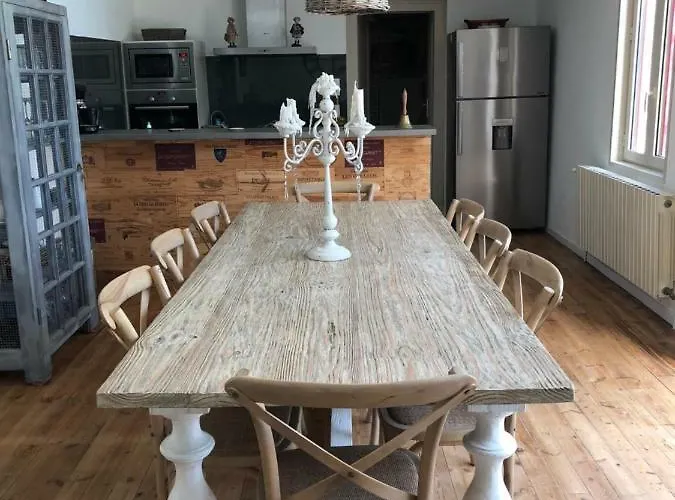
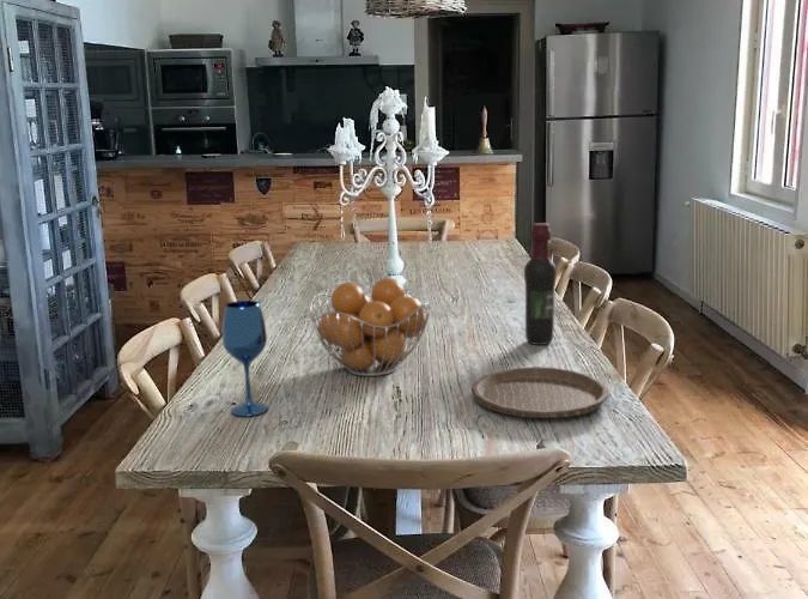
+ fruit basket [309,277,432,377]
+ wineglass [221,300,269,417]
+ wine bottle [523,222,558,346]
+ plate [470,365,610,419]
